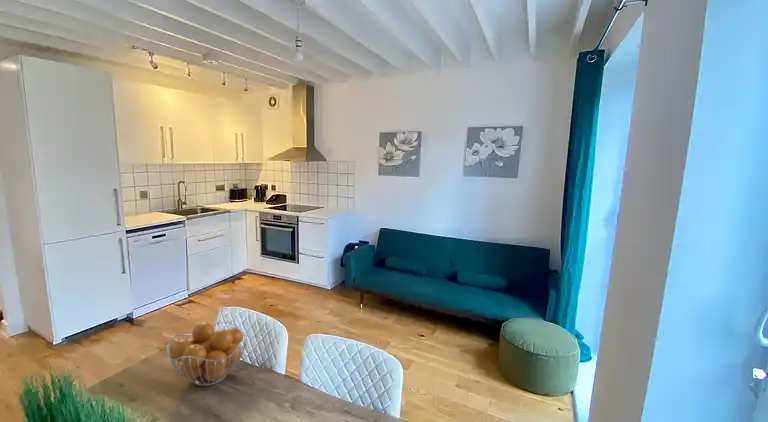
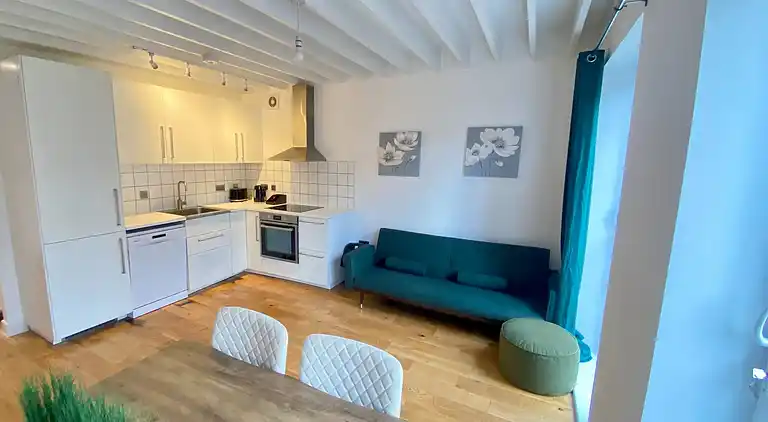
- fruit basket [167,320,249,387]
